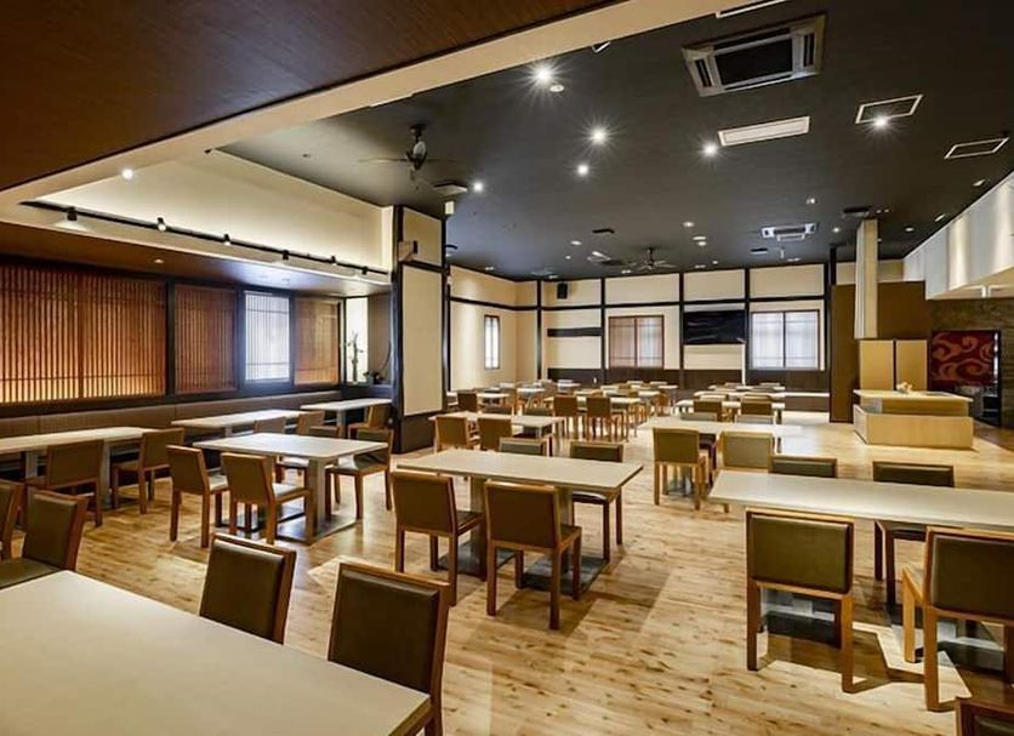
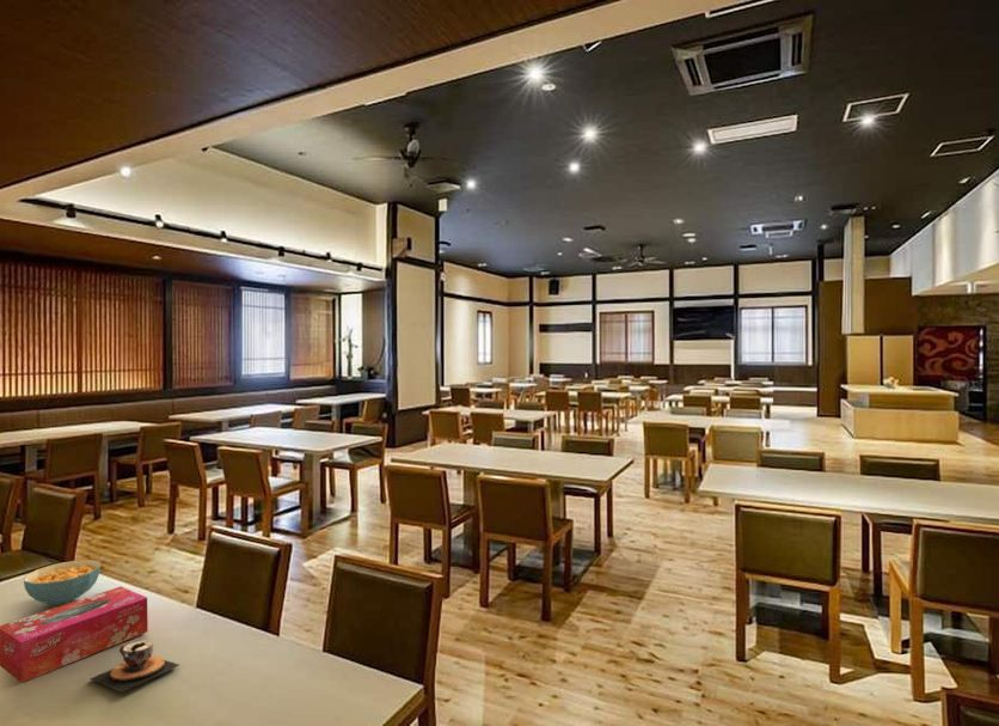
+ tissue box [0,585,149,684]
+ teacup [88,640,180,693]
+ cereal bowl [23,559,102,606]
